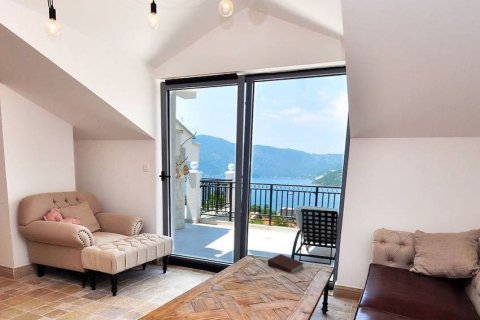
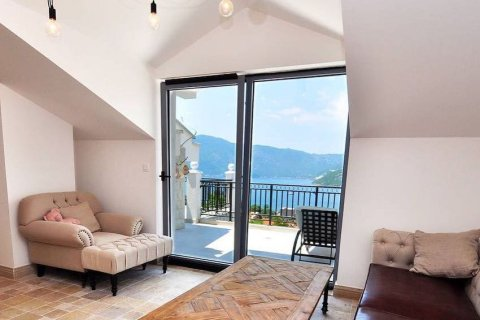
- book [267,253,305,274]
